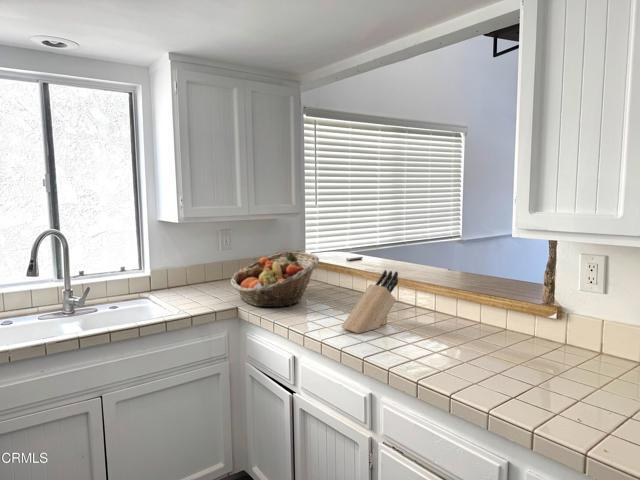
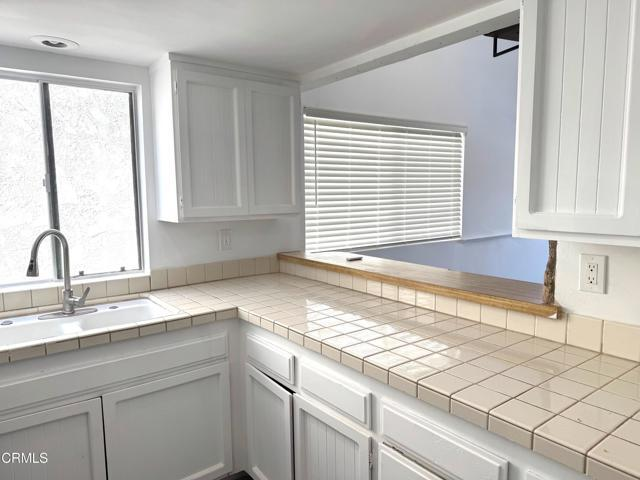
- fruit basket [230,251,320,308]
- knife block [340,269,399,335]
